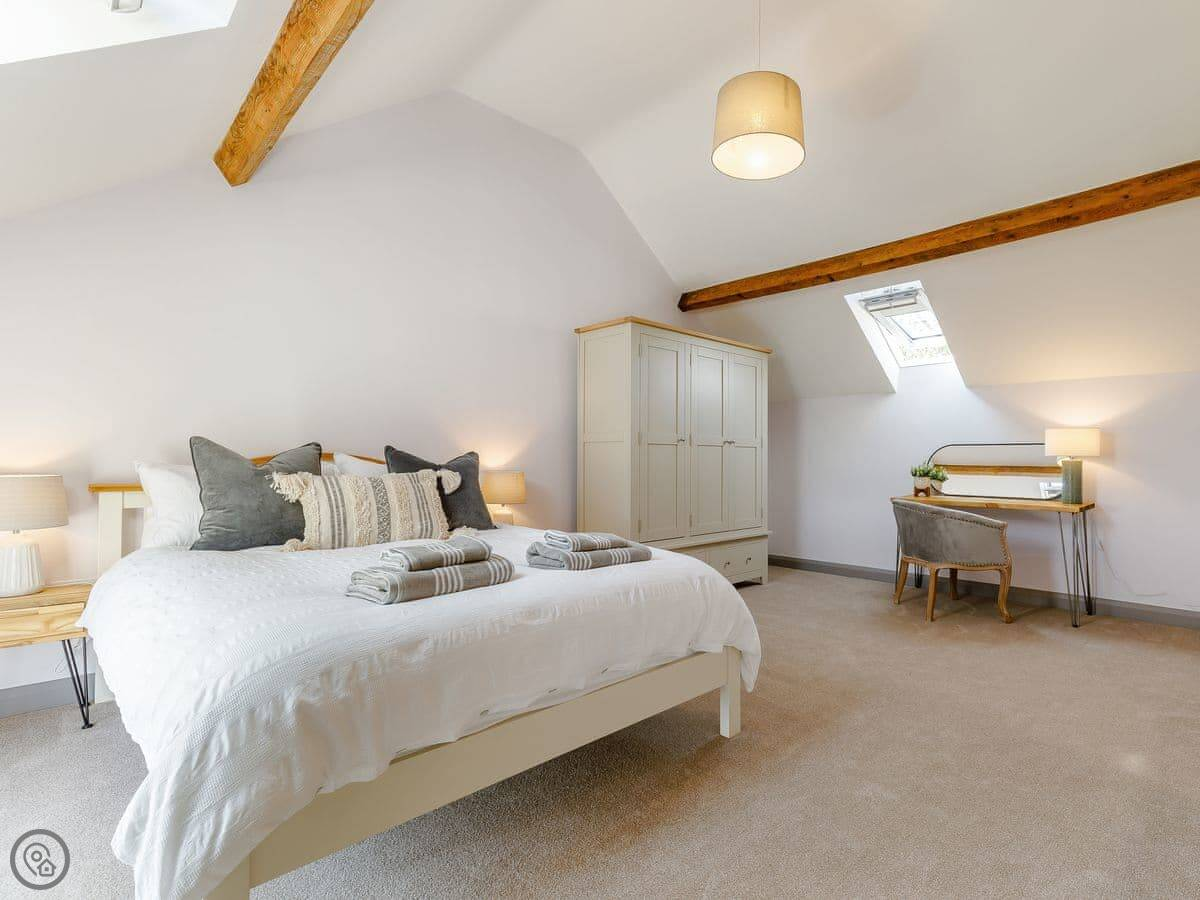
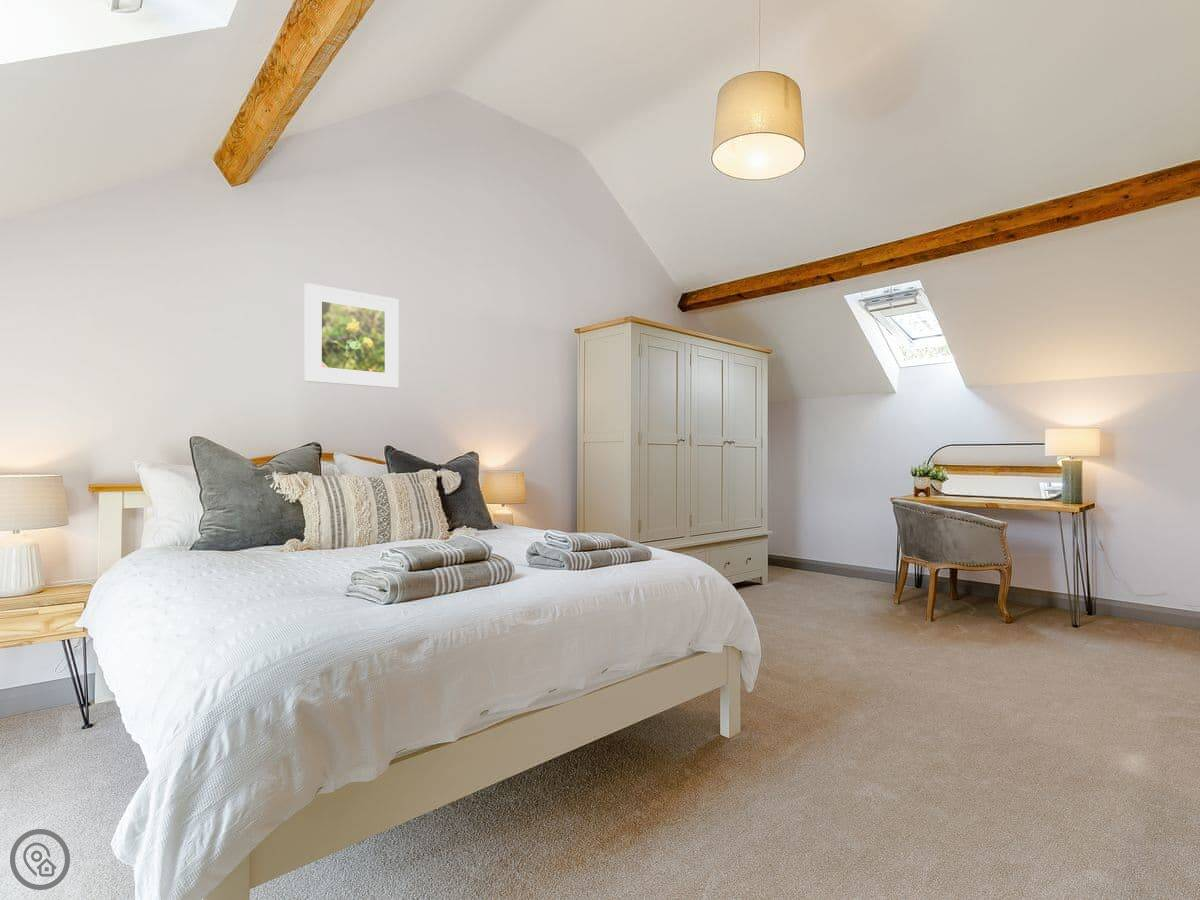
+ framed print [304,282,400,389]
